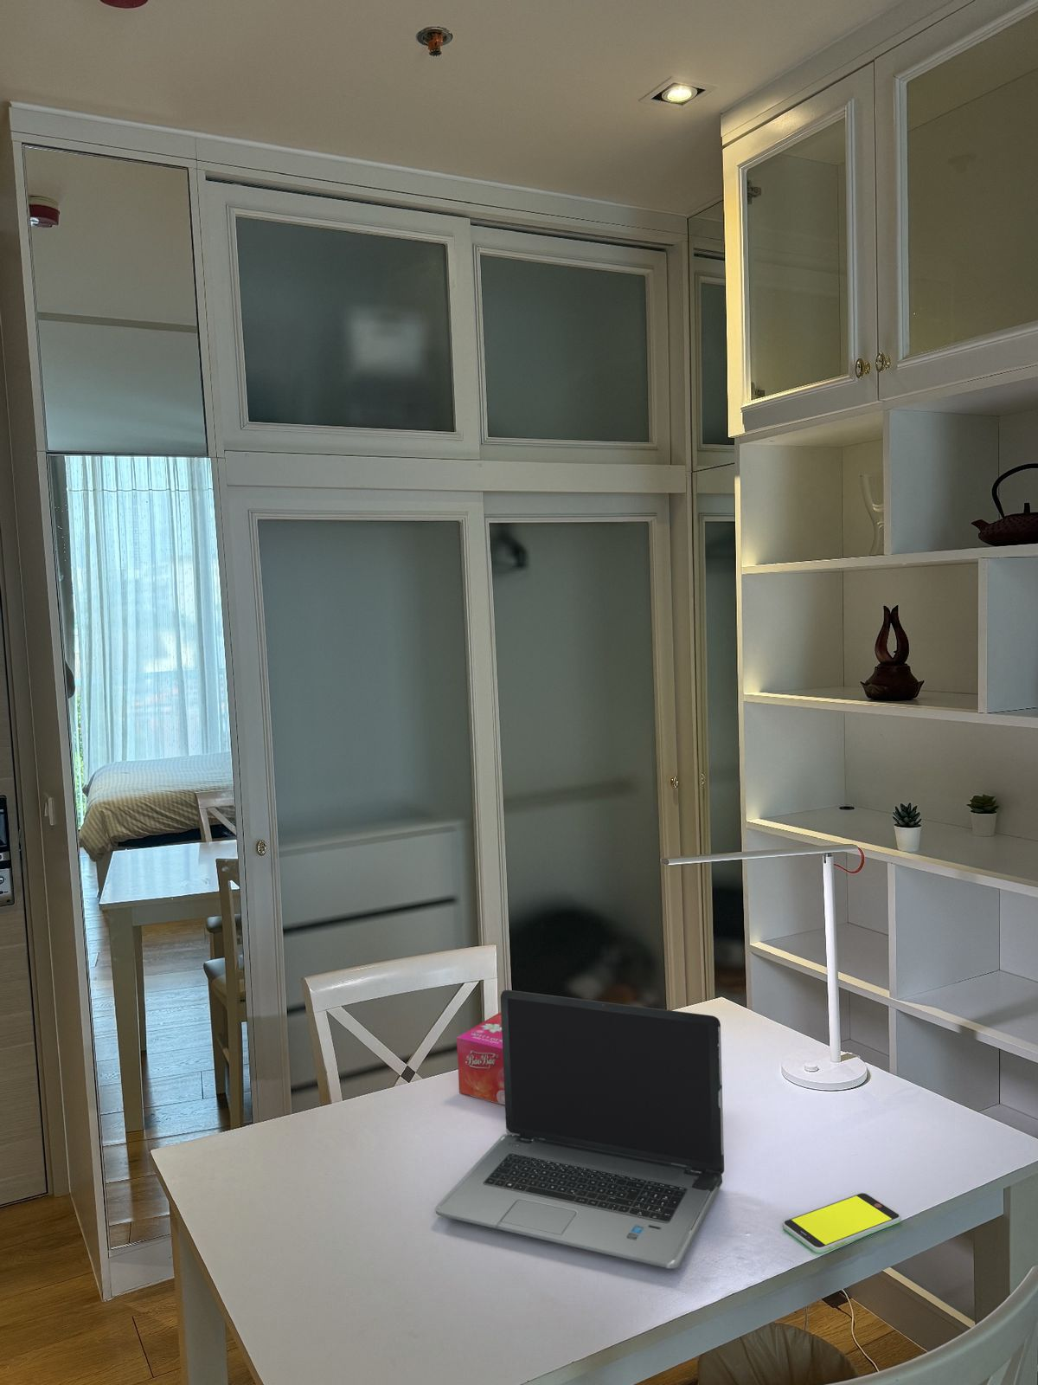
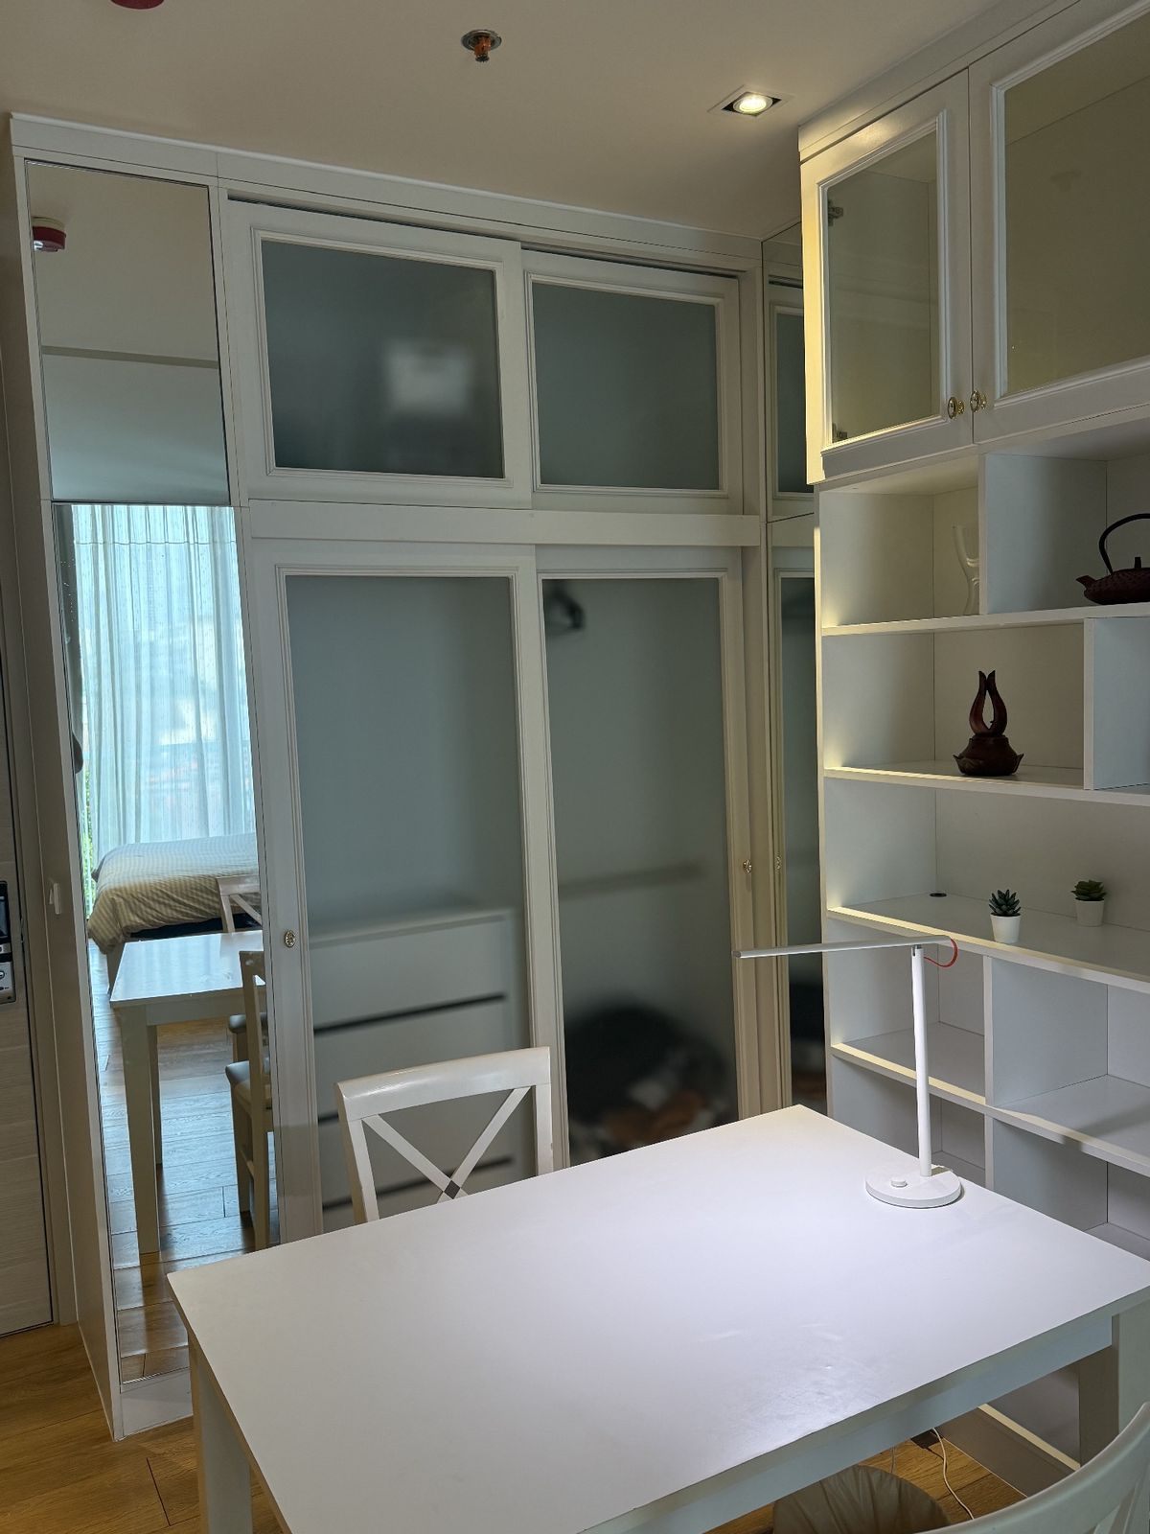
- smartphone [782,1192,902,1253]
- laptop computer [434,989,725,1269]
- tissue box [456,1012,505,1106]
